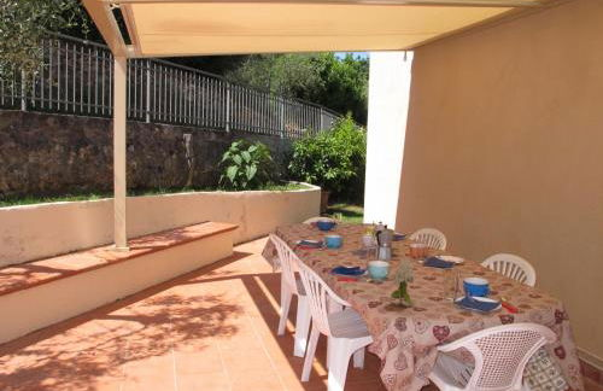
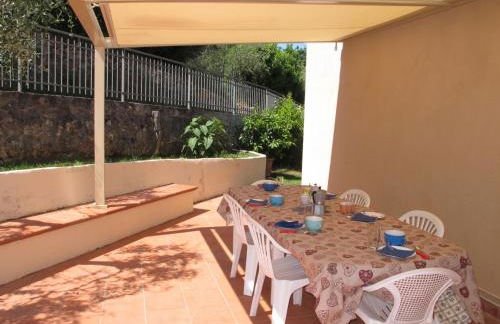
- flower [390,258,416,307]
